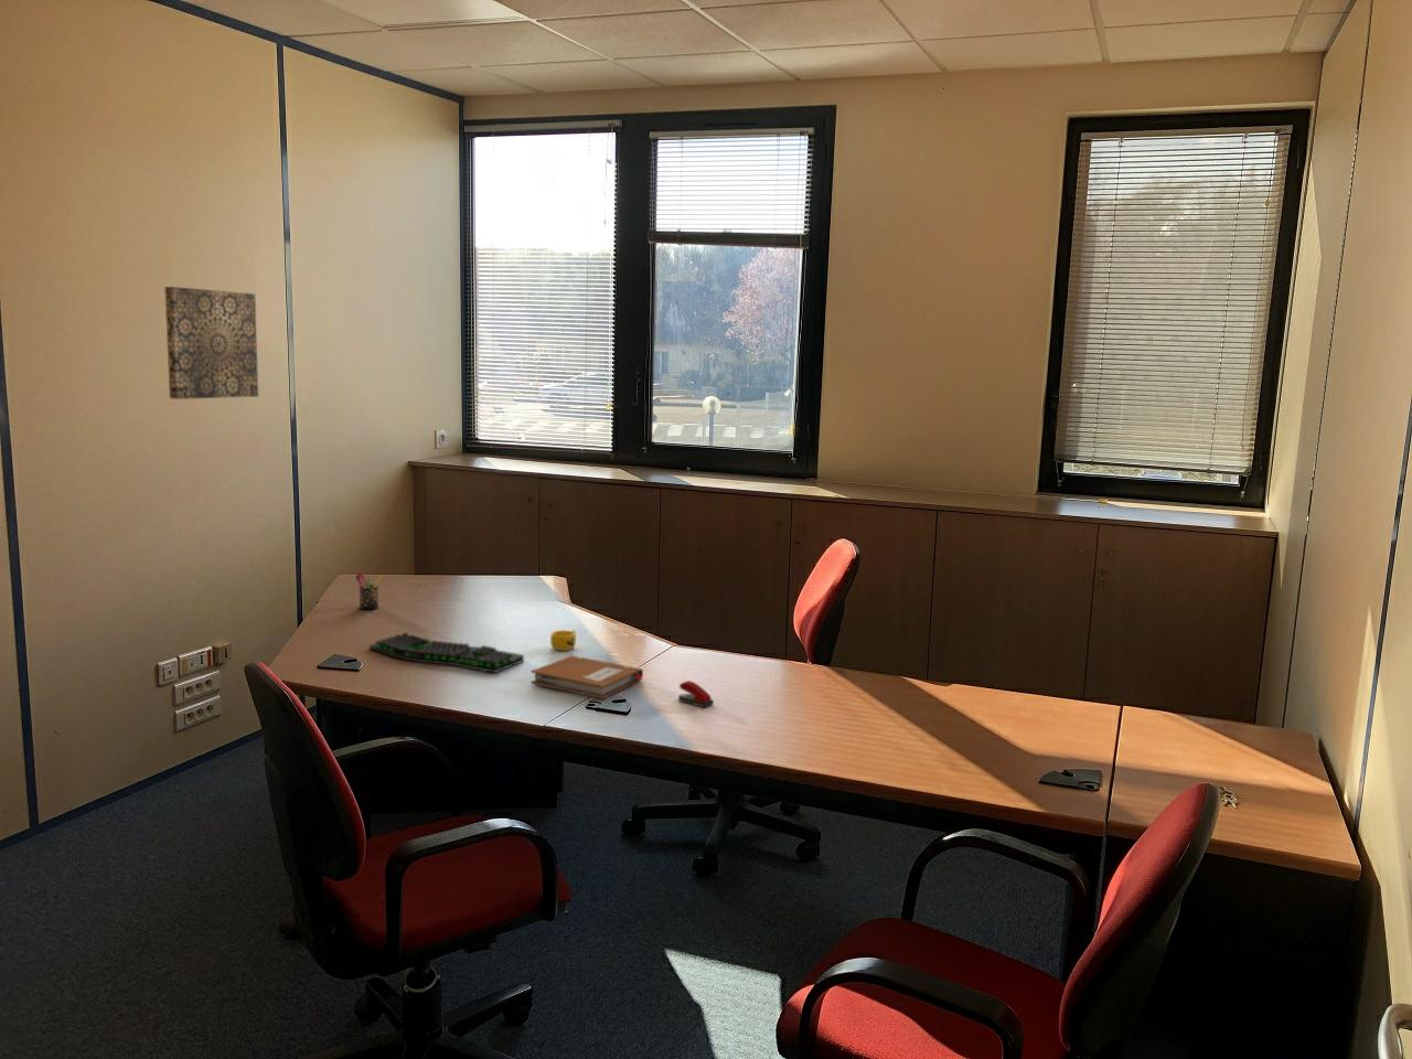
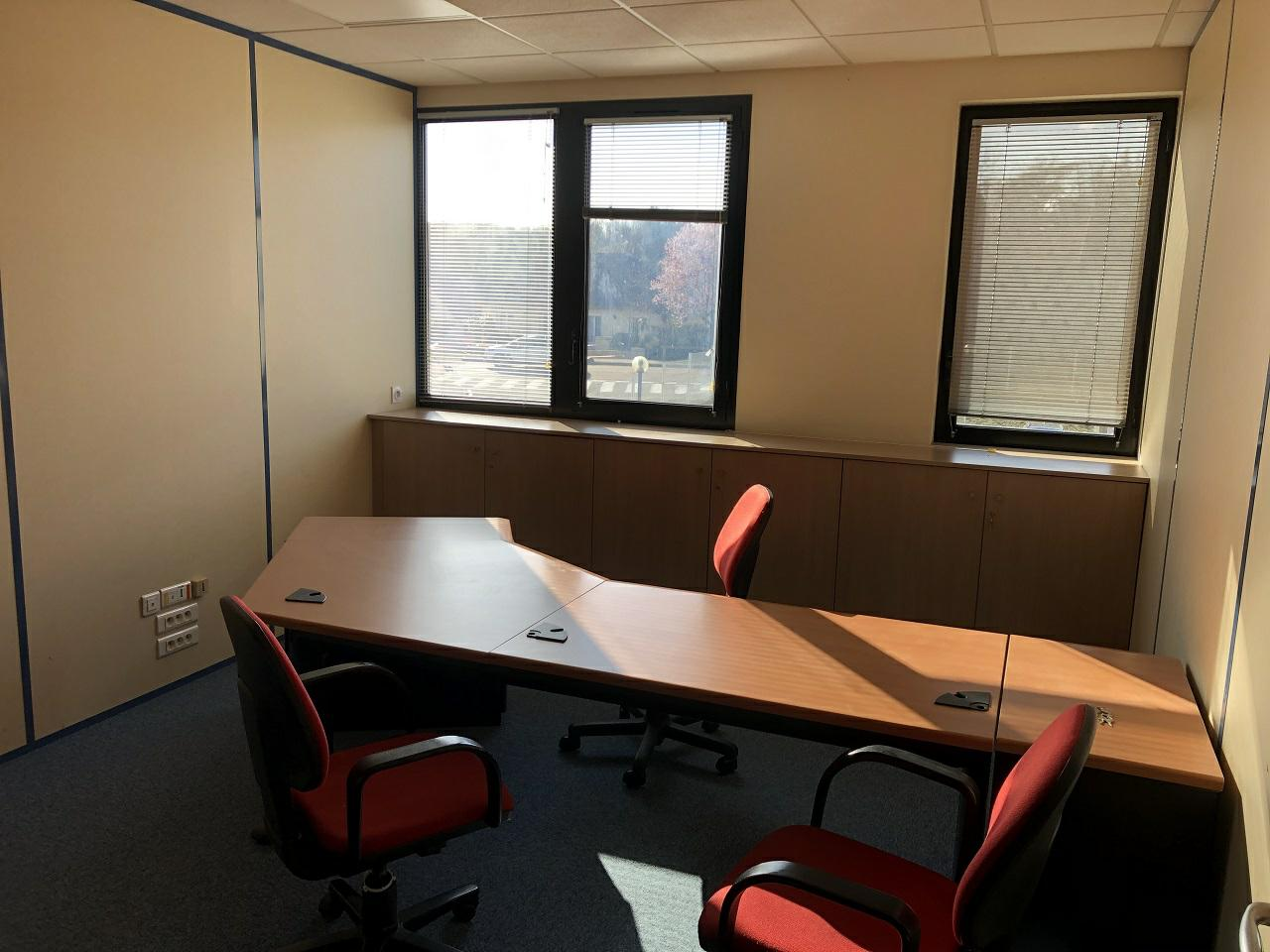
- stapler [677,680,715,709]
- cup [549,629,577,652]
- keyboard [368,631,525,674]
- pen holder [354,571,382,610]
- wall art [163,286,259,400]
- notebook [529,654,644,700]
